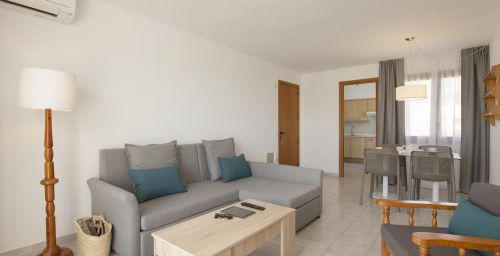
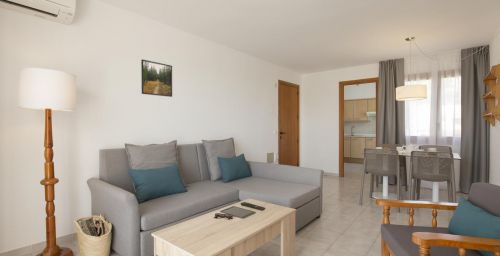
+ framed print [140,58,173,98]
